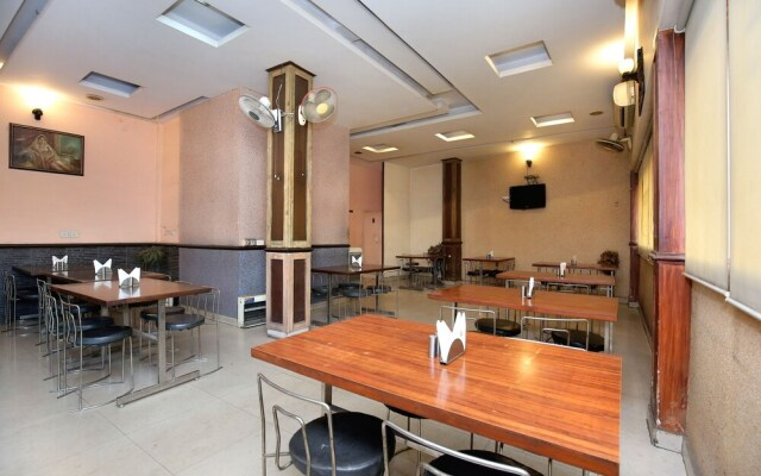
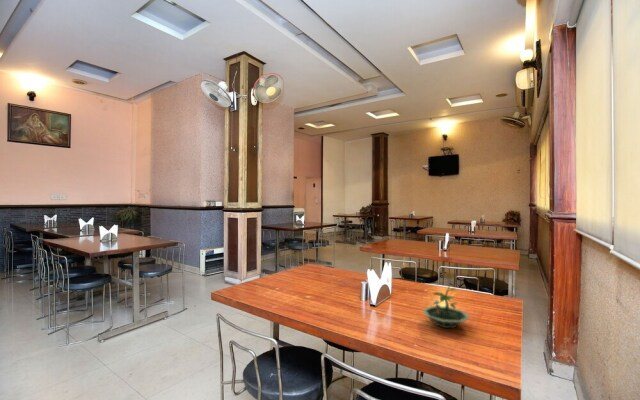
+ terrarium [422,280,471,329]
